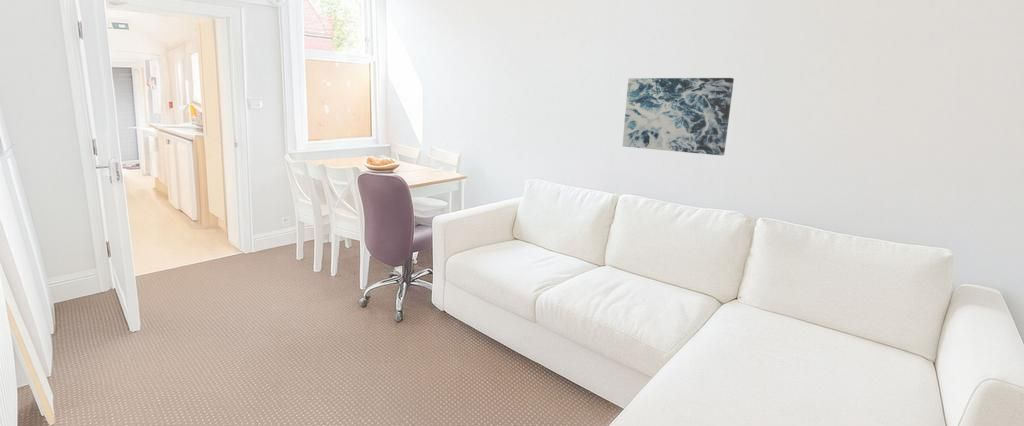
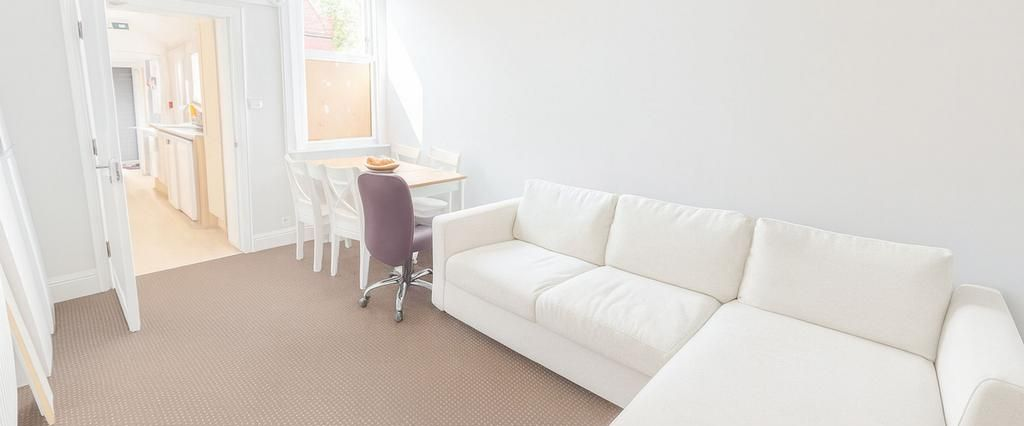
- wall art [621,77,735,157]
